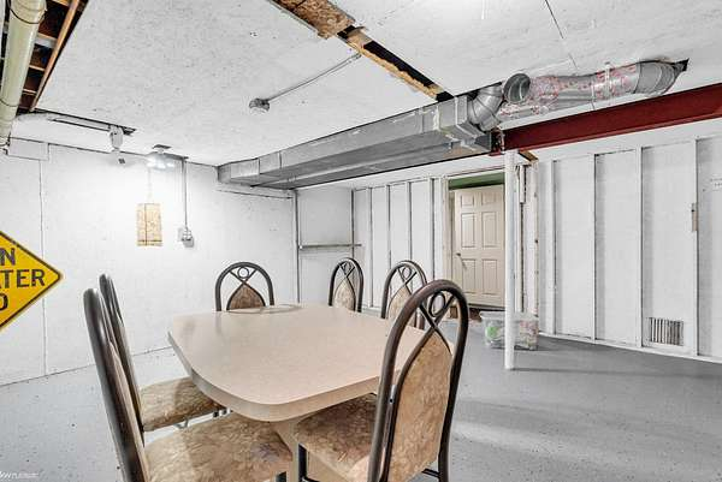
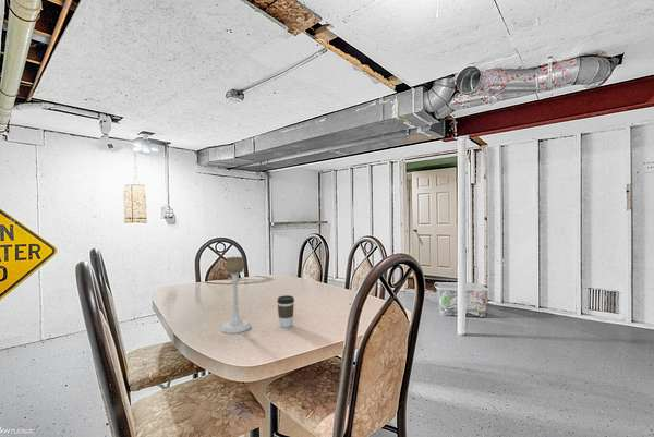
+ coffee cup [276,294,295,328]
+ candle holder [220,256,252,335]
